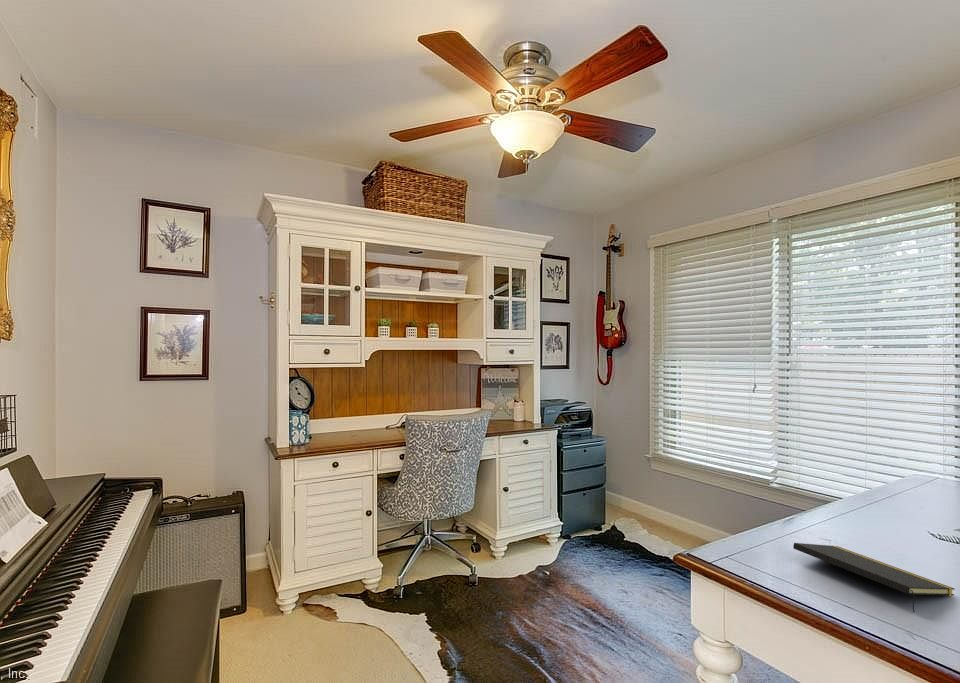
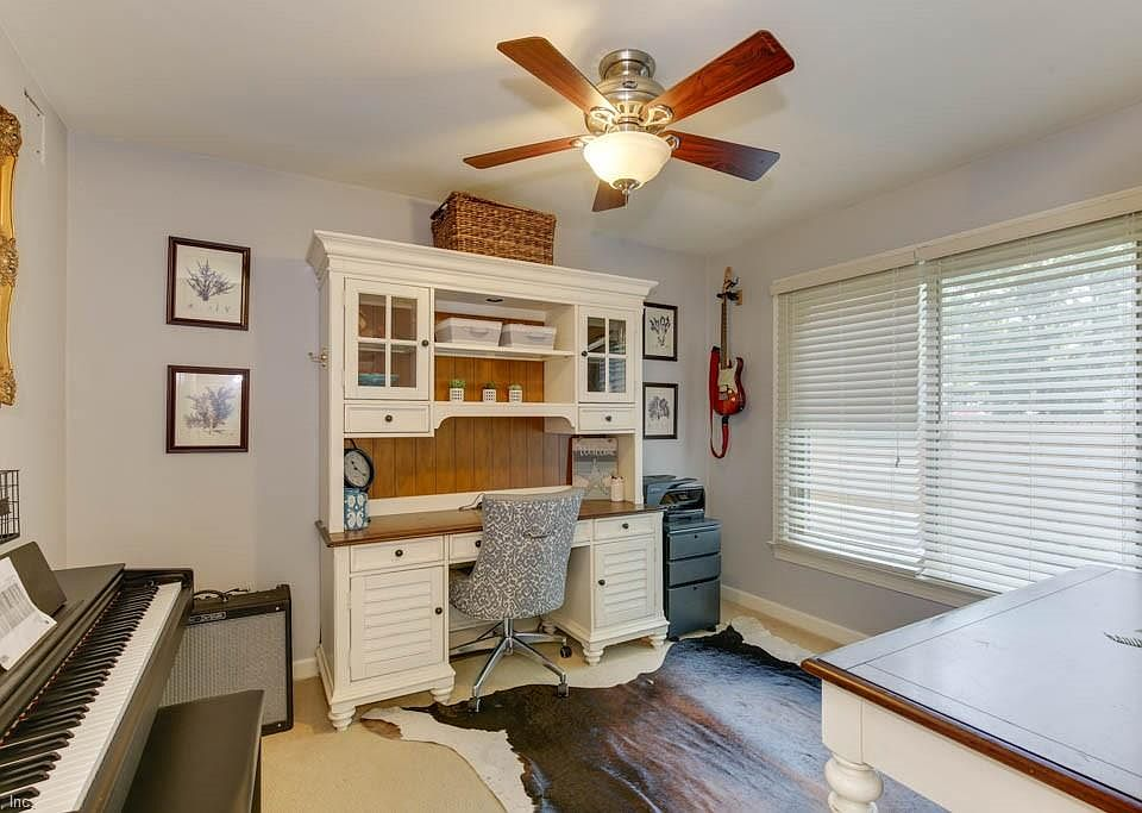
- notepad [792,542,956,614]
